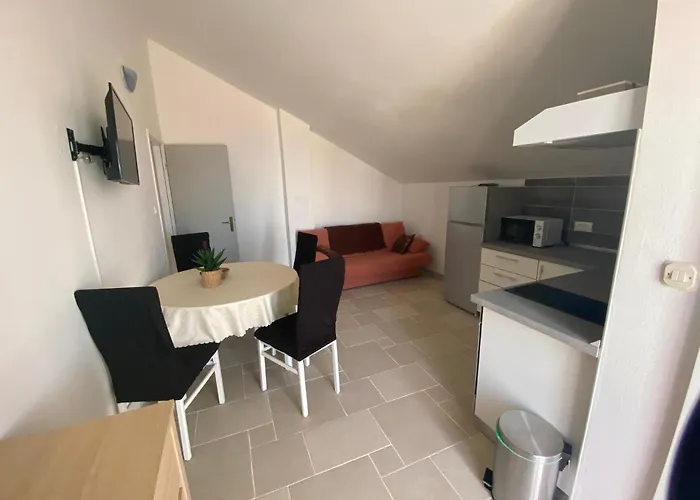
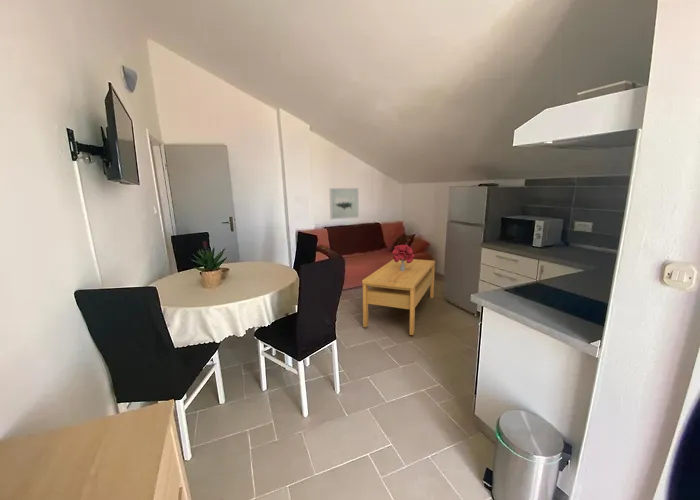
+ bouquet [391,244,415,271]
+ wall art [329,187,360,220]
+ coffee table [361,258,436,336]
